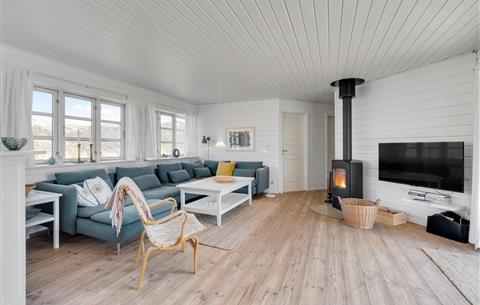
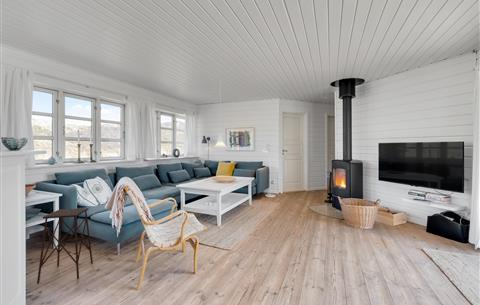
+ side table [36,207,94,285]
